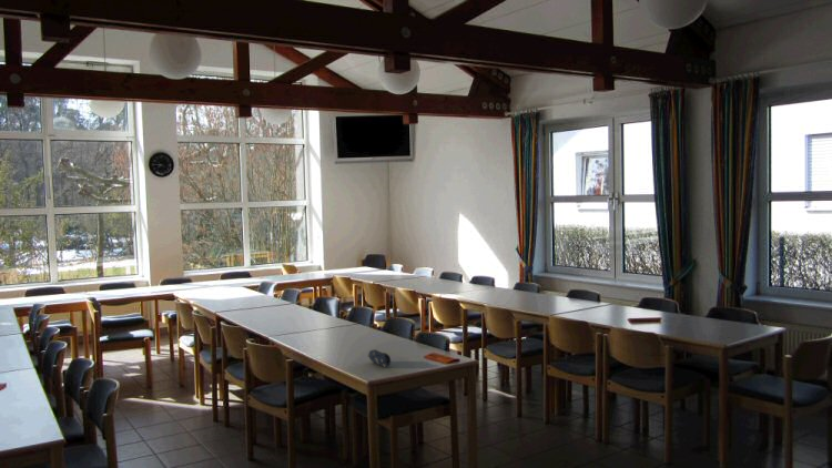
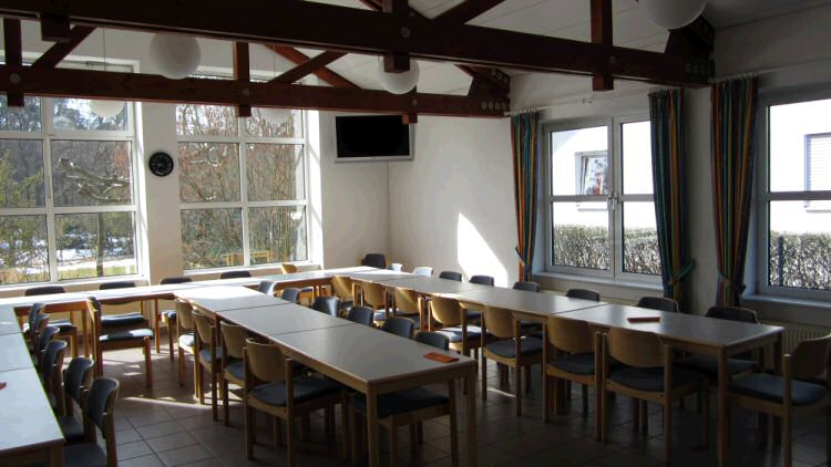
- pencil case [367,348,392,368]
